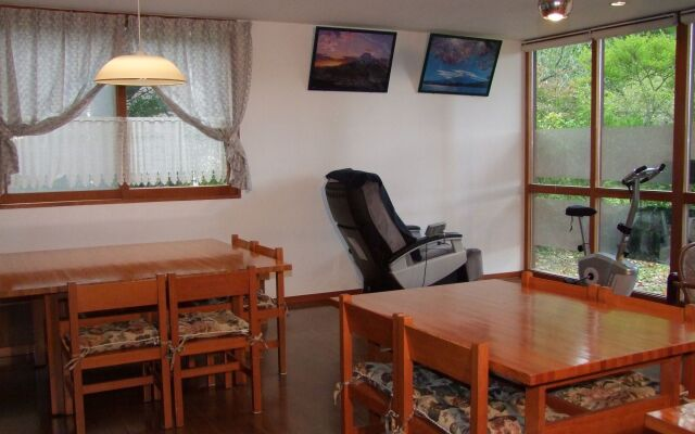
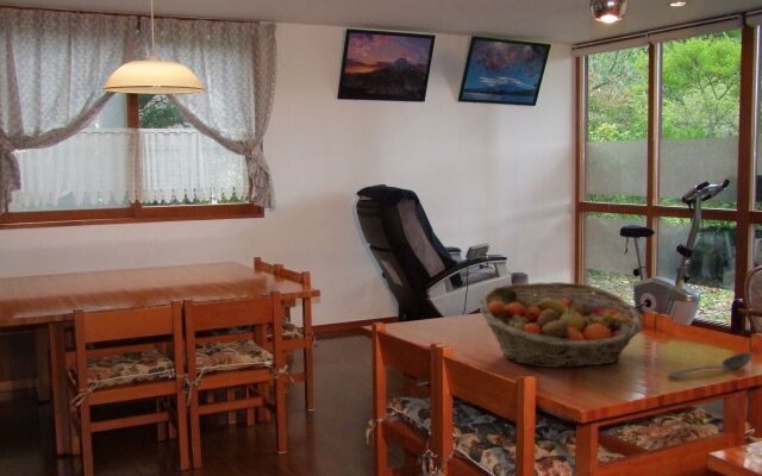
+ fruit basket [479,281,644,369]
+ stirrer [667,351,754,378]
